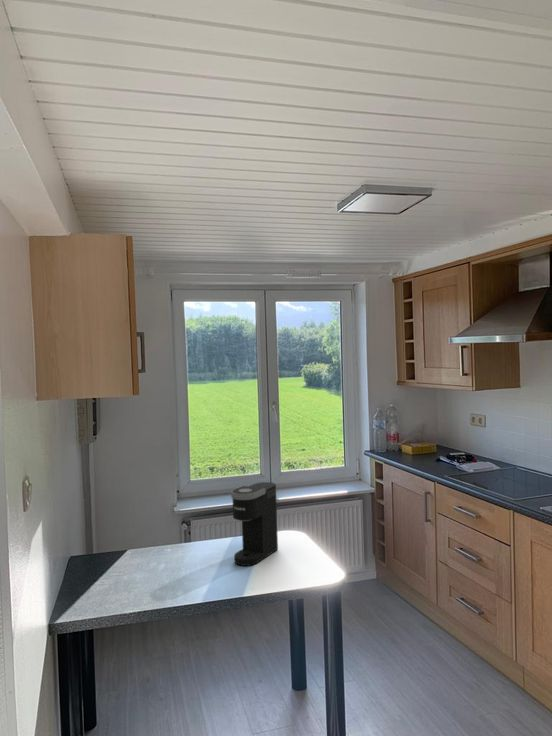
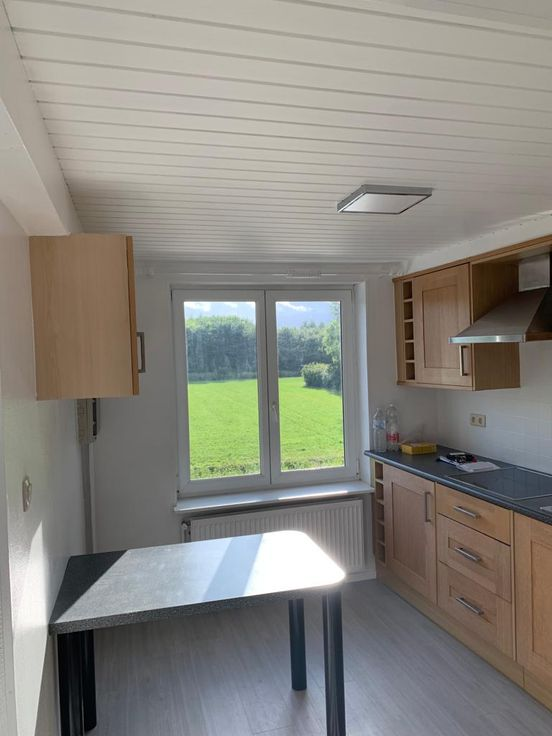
- coffee maker [230,481,279,567]
